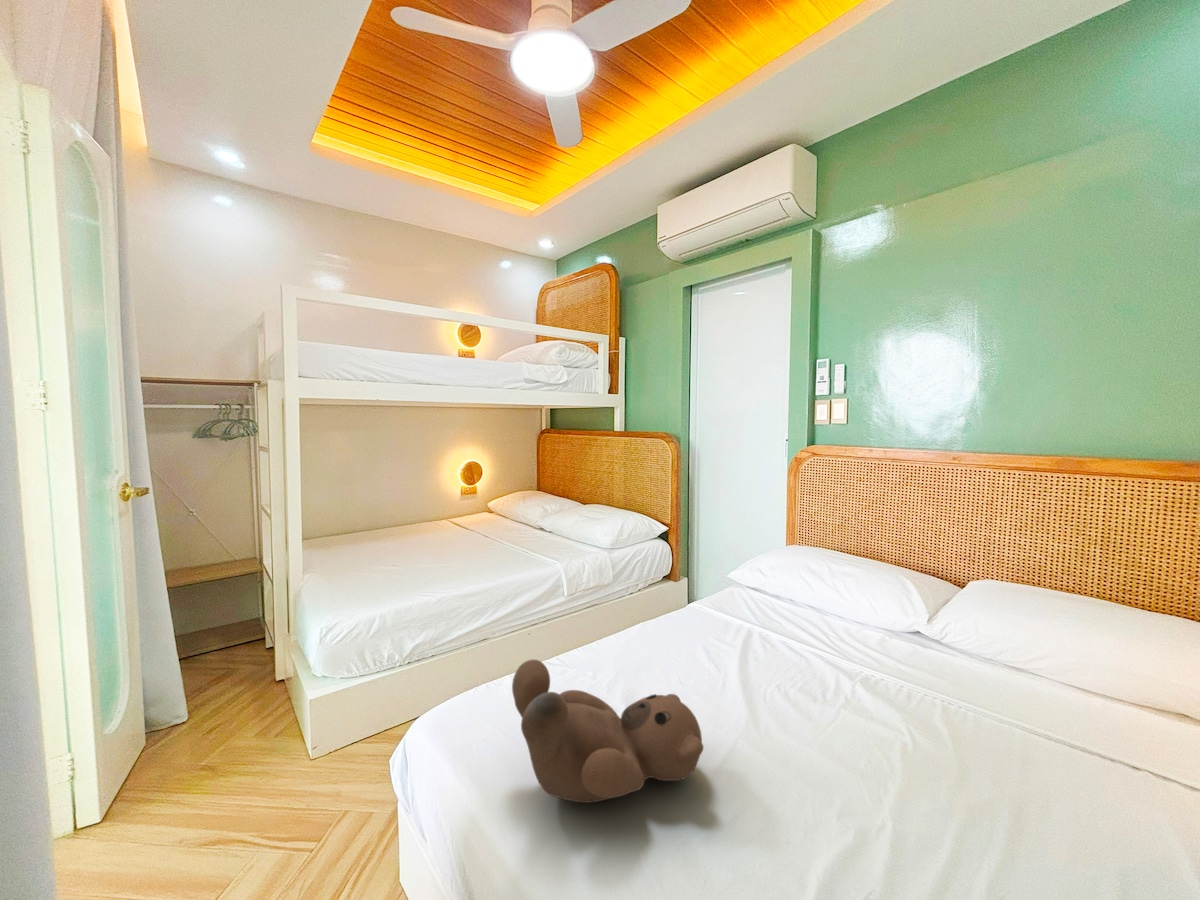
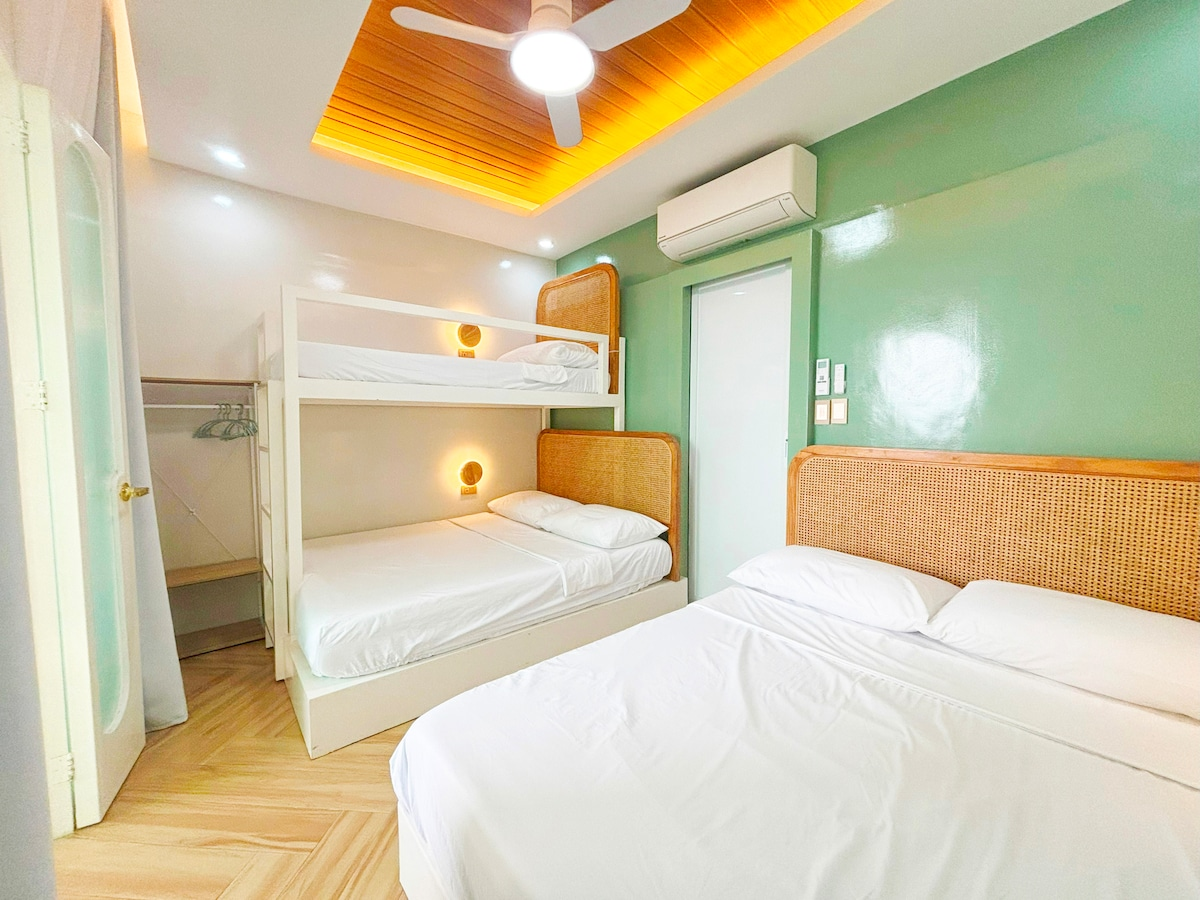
- teddy bear [511,659,705,804]
